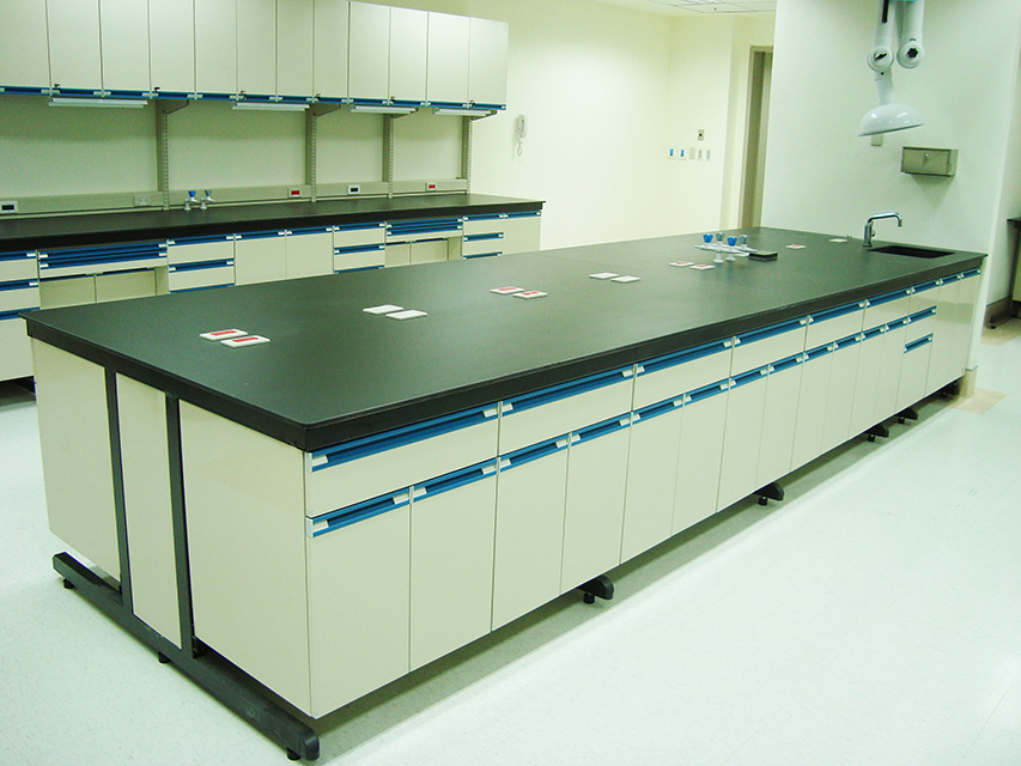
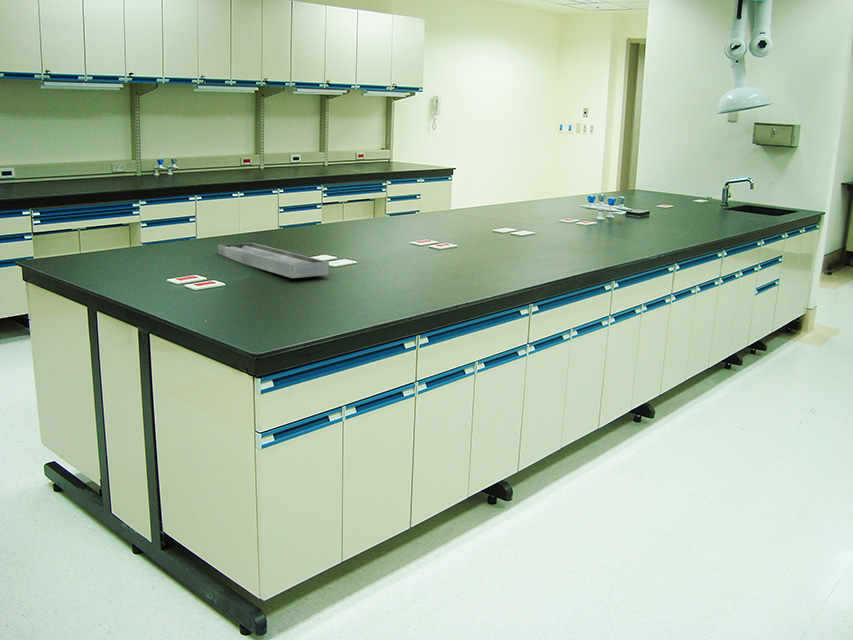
+ tray [217,242,330,279]
